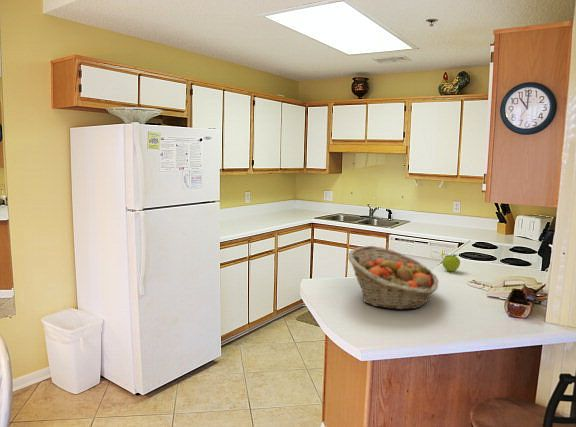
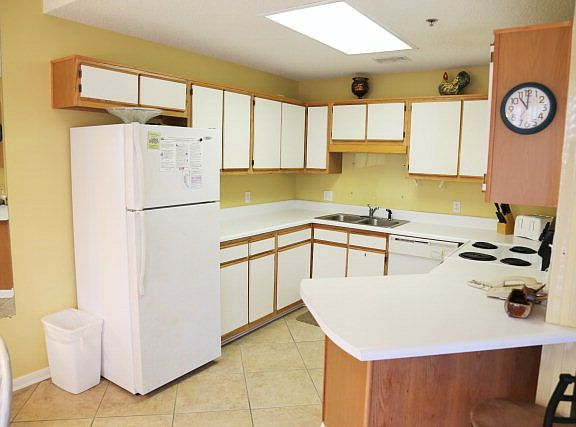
- fruit [441,253,461,272]
- fruit basket [347,245,439,311]
